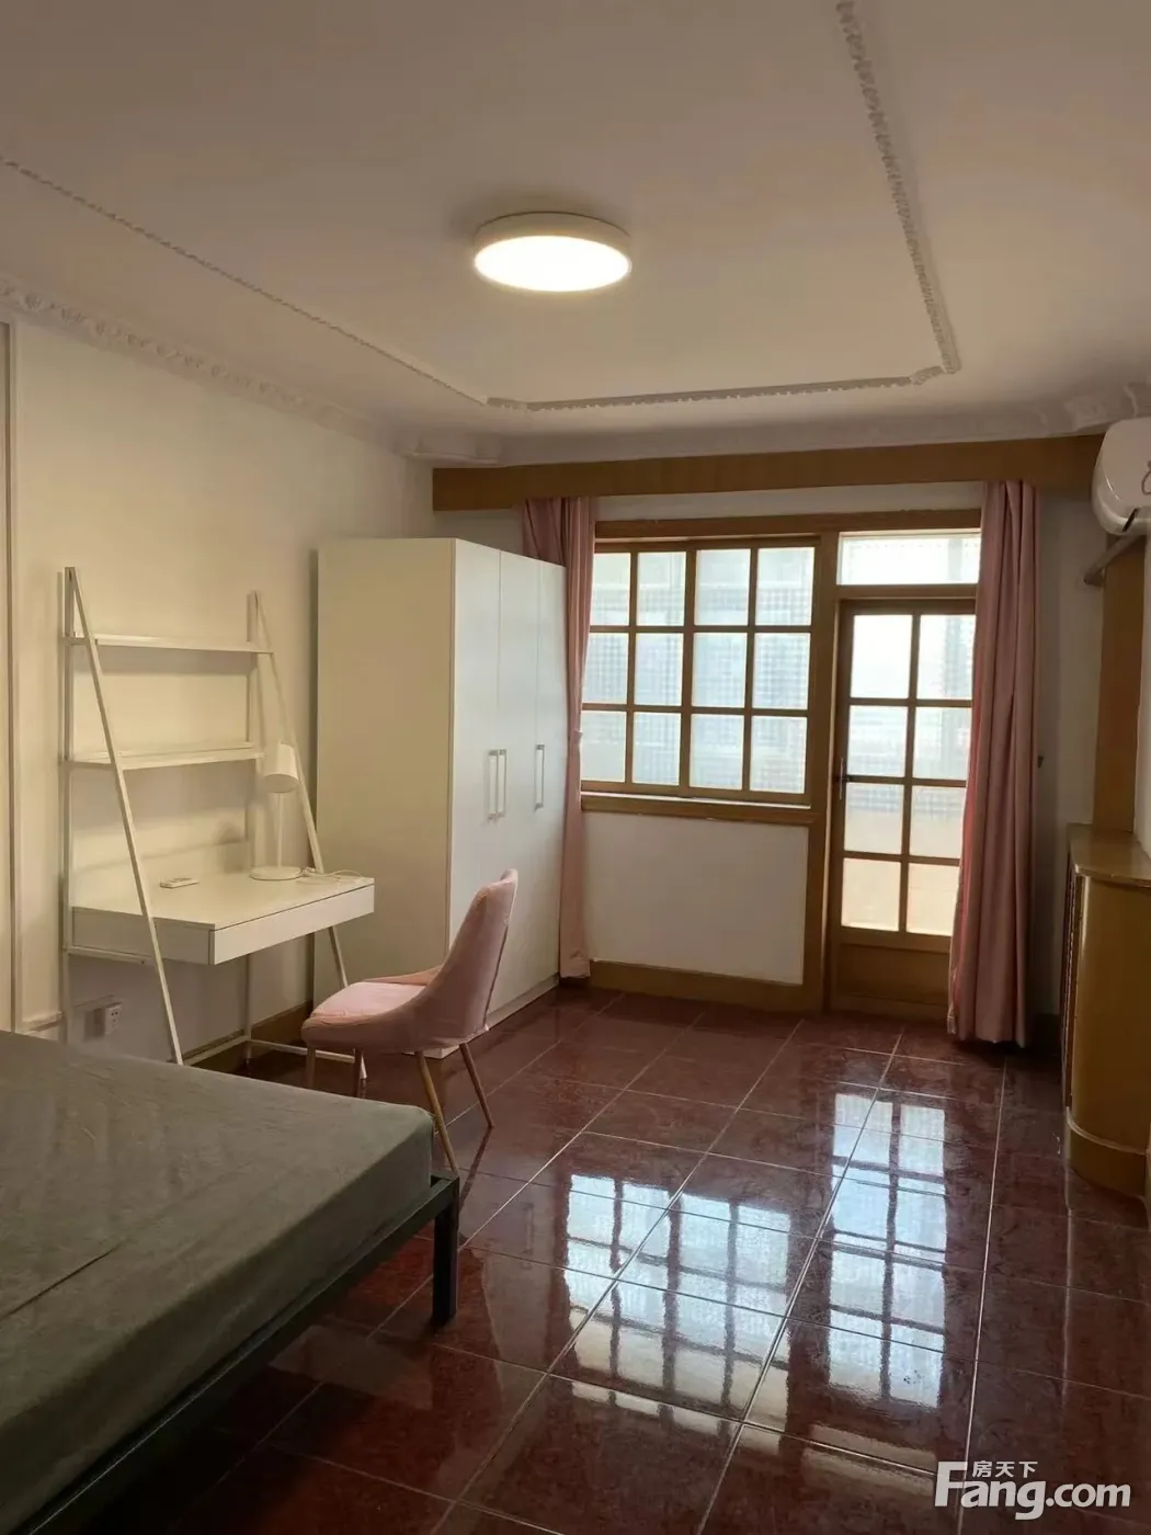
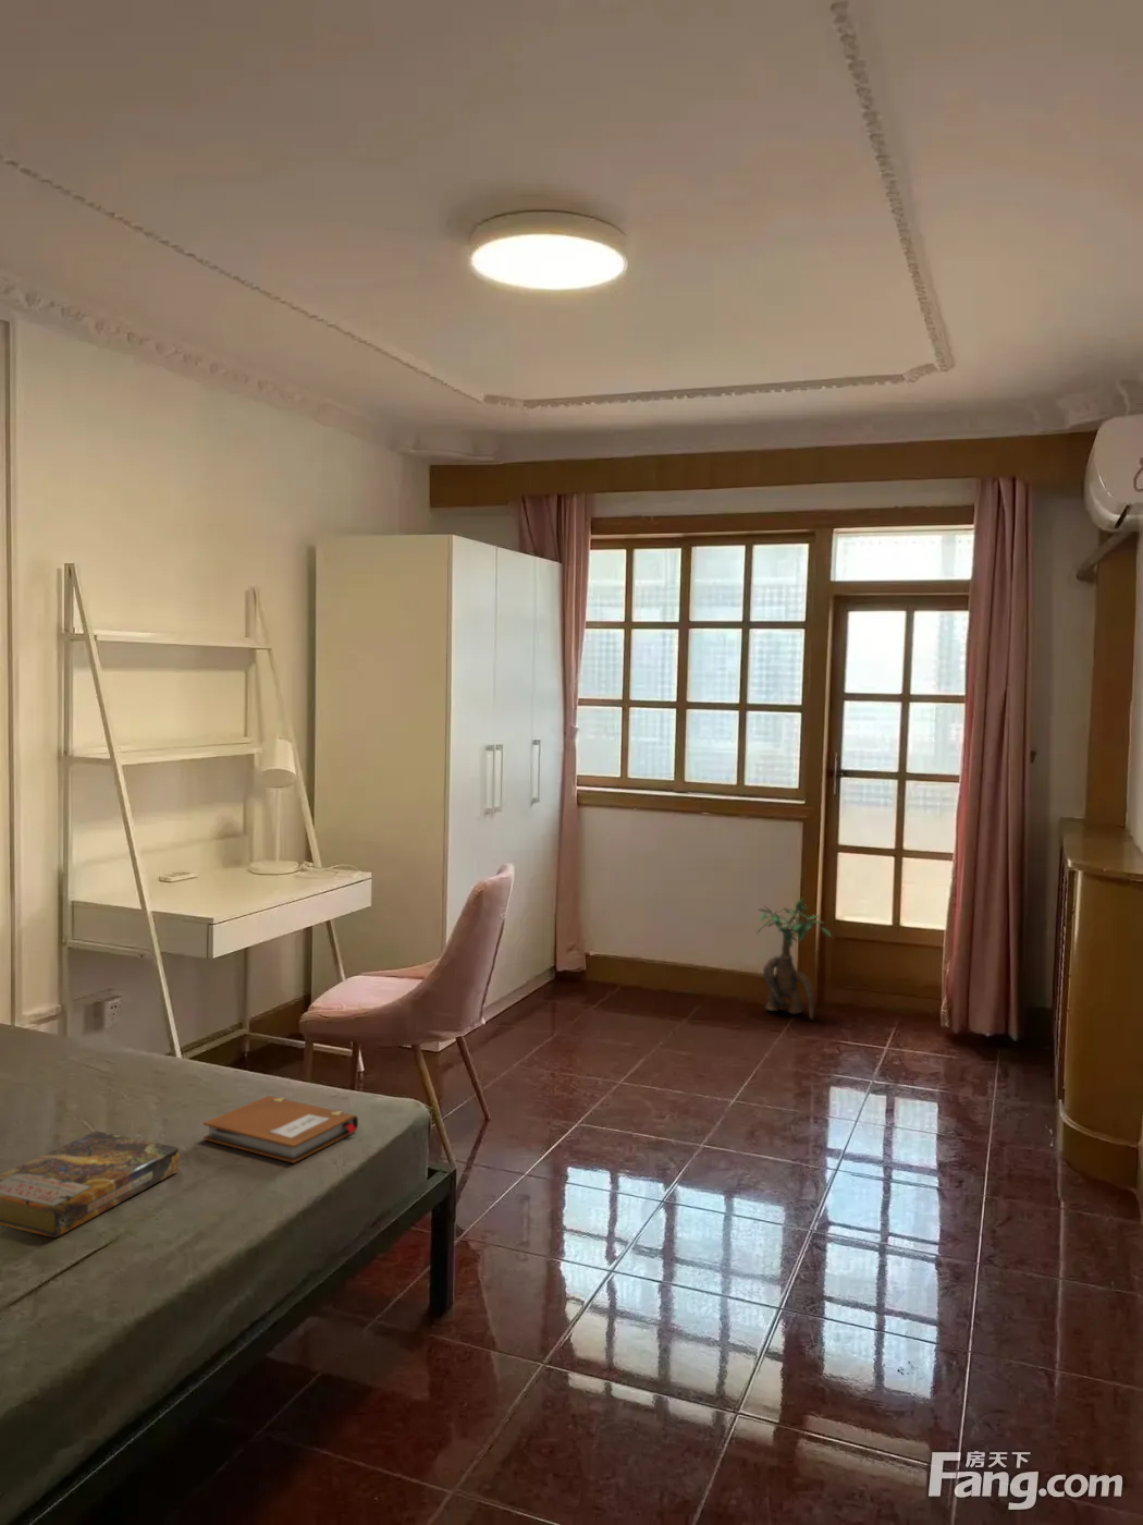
+ book [0,1130,181,1239]
+ decorative plant [755,897,833,1021]
+ notebook [203,1095,359,1165]
